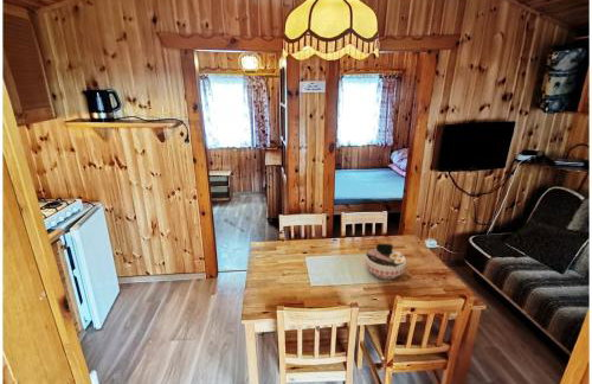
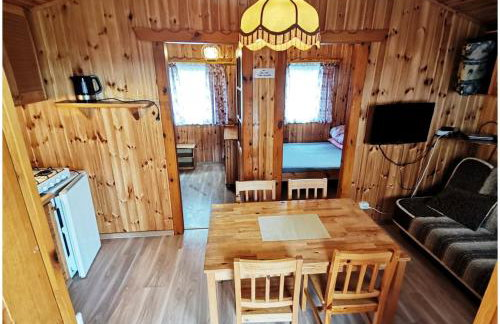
- bowl [363,243,407,280]
